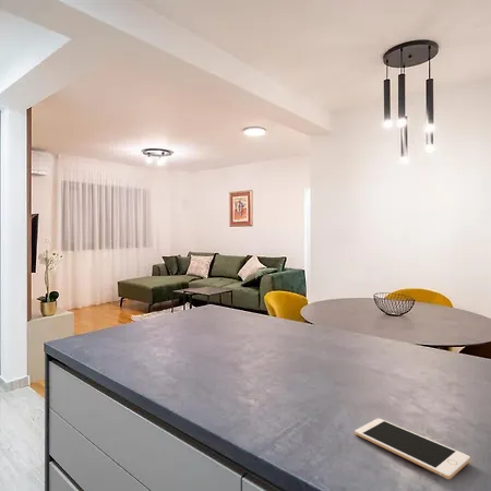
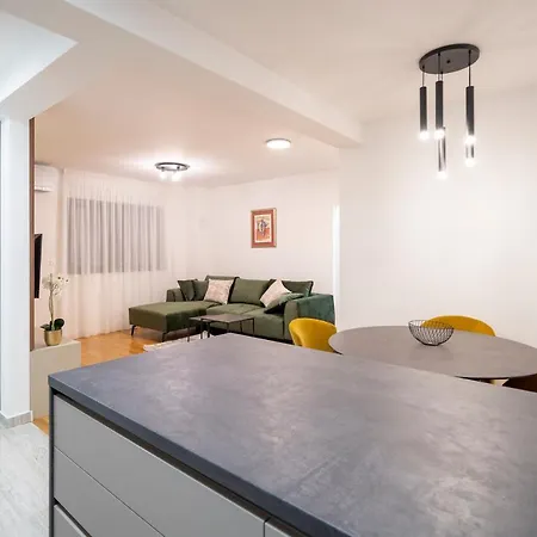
- cell phone [354,418,471,480]
